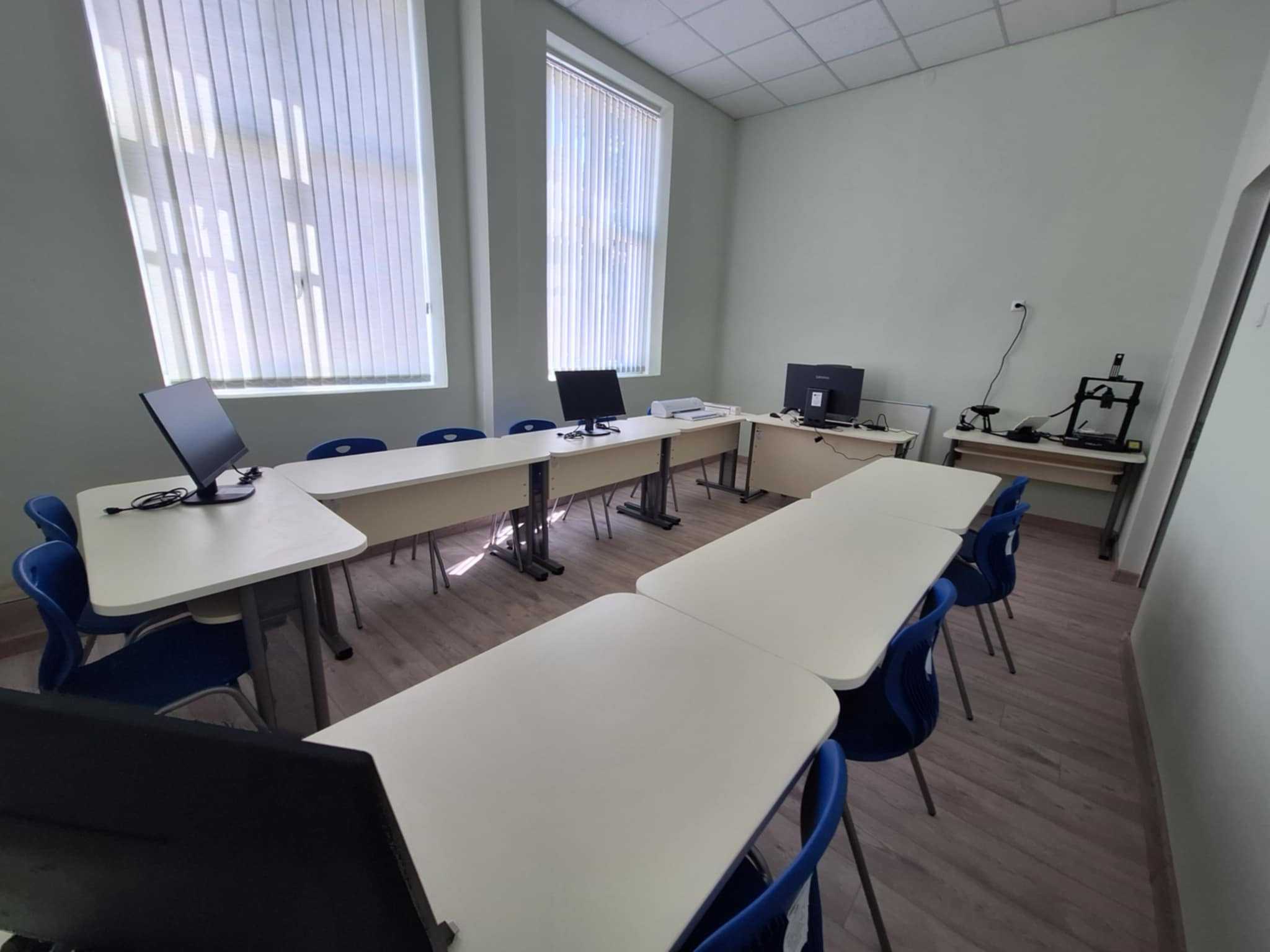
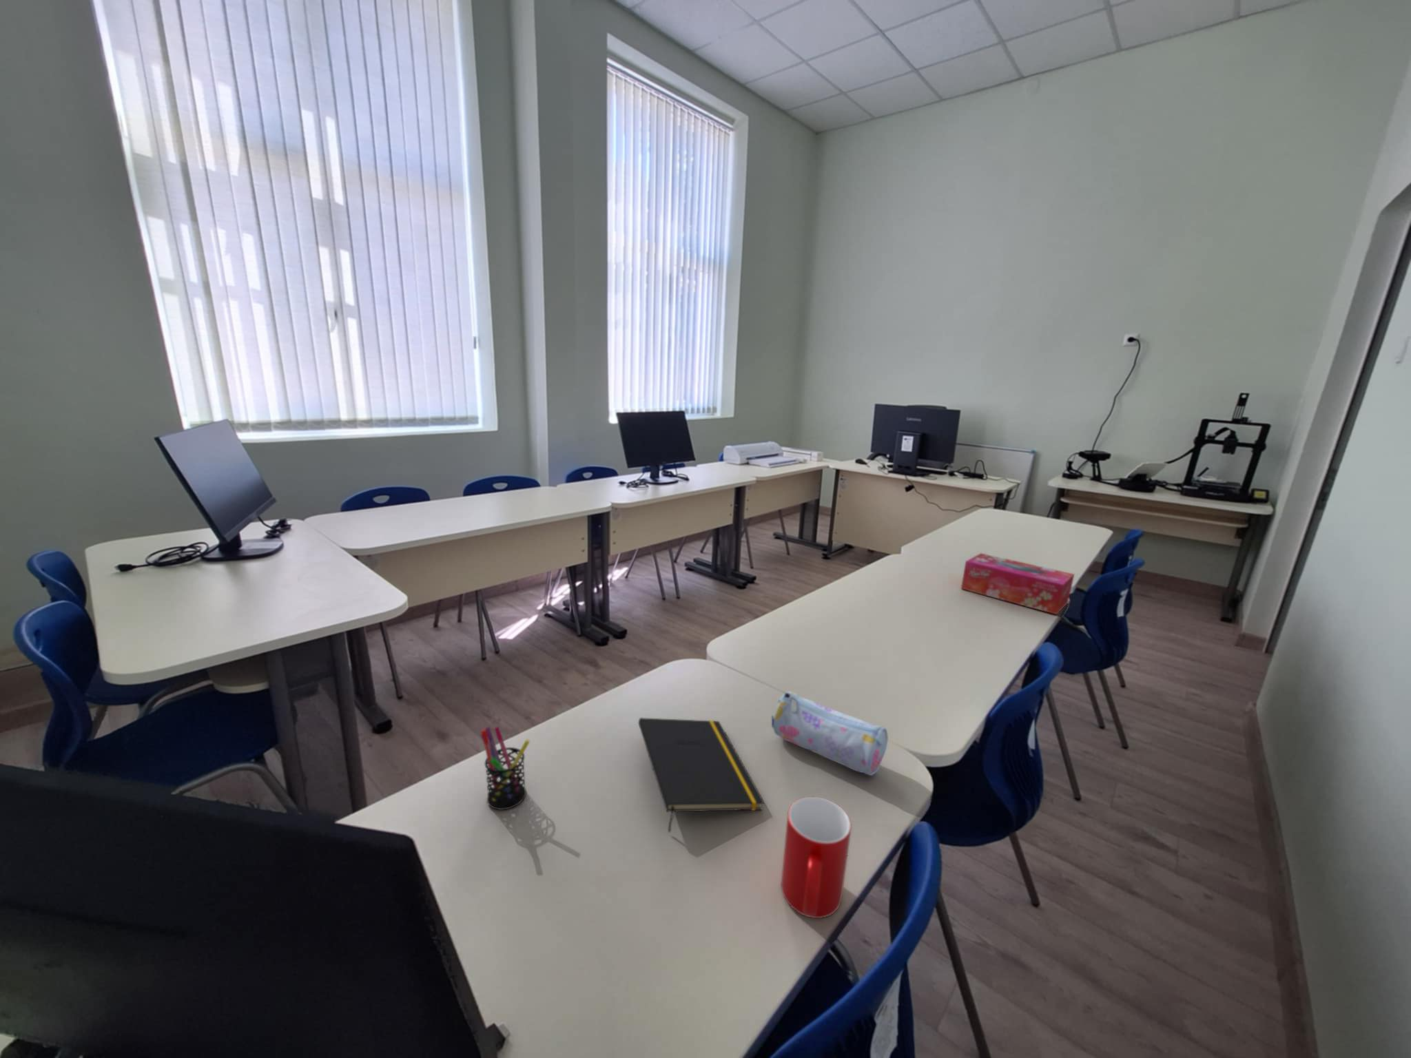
+ tissue box [960,552,1075,615]
+ pen holder [480,726,530,810]
+ notepad [638,717,764,832]
+ cup [781,796,852,919]
+ pencil case [771,691,889,777]
